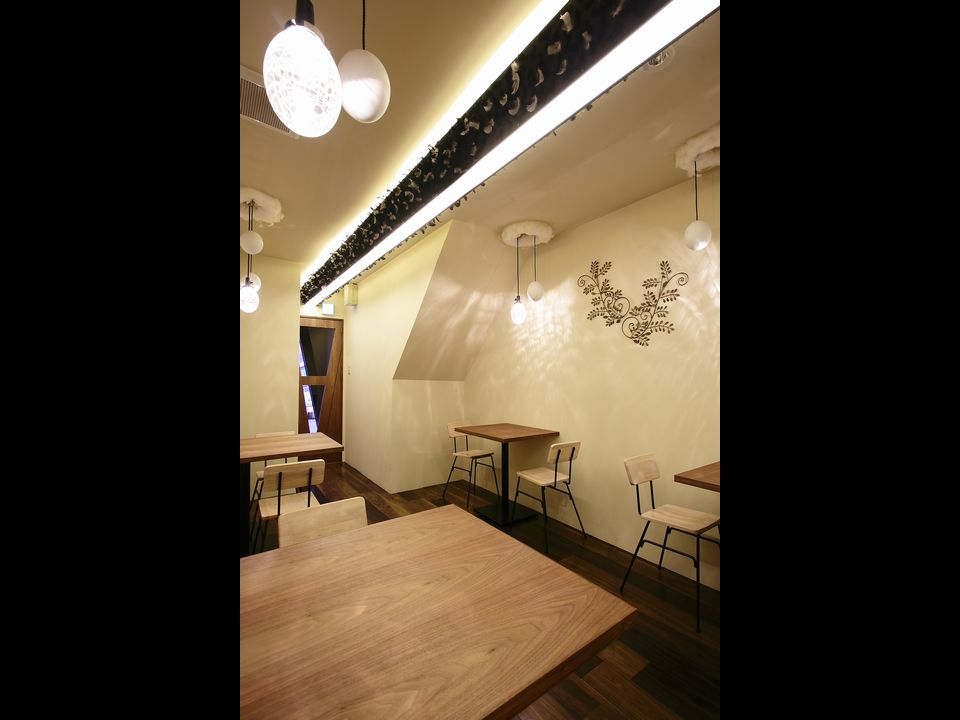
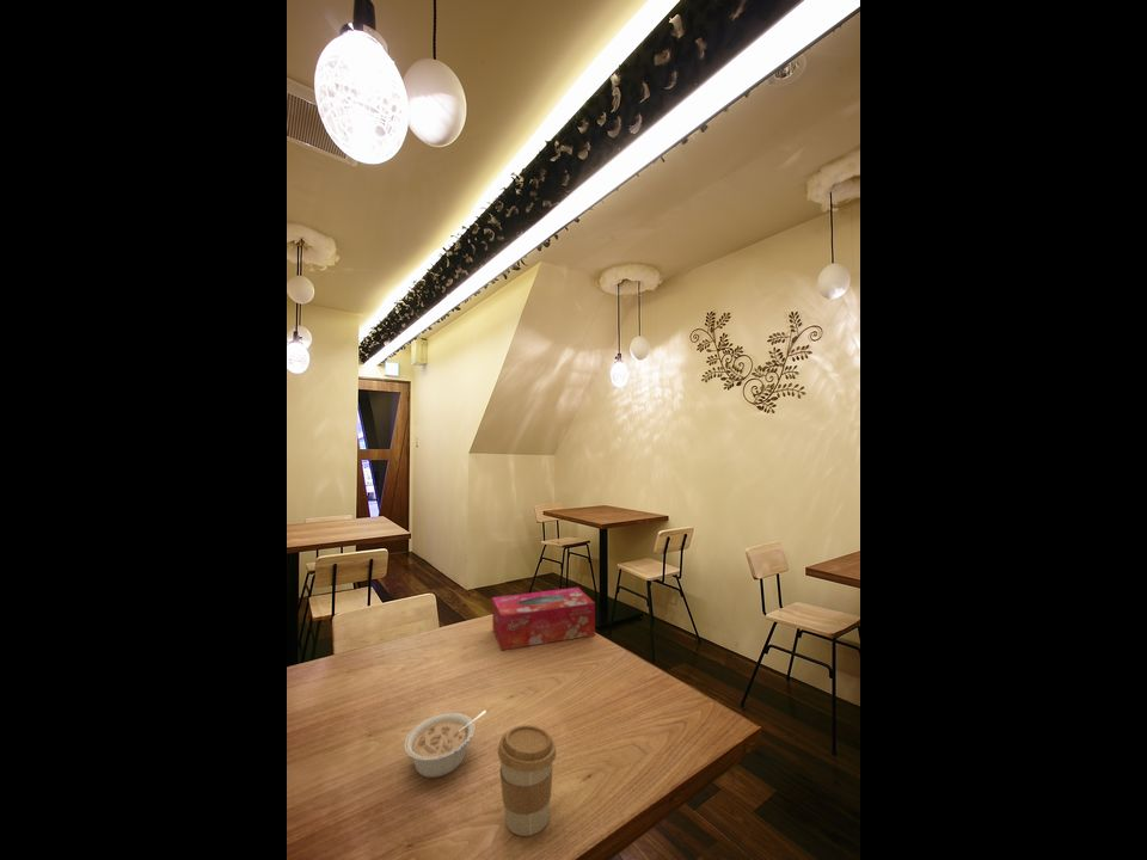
+ legume [404,710,487,779]
+ coffee cup [497,724,557,837]
+ tissue box [491,586,596,651]
